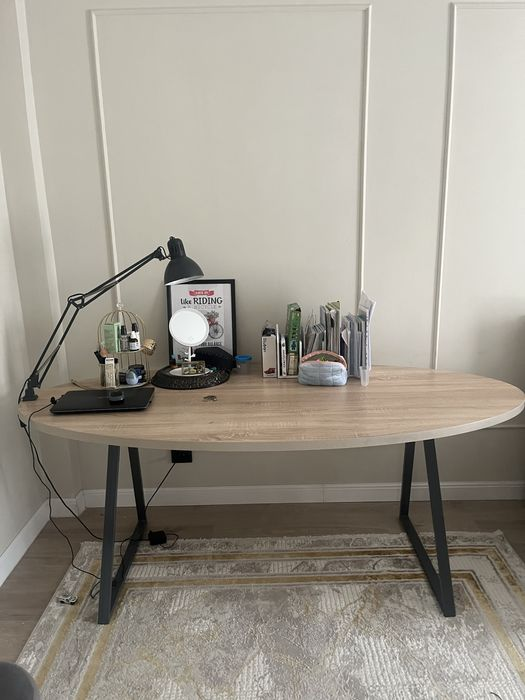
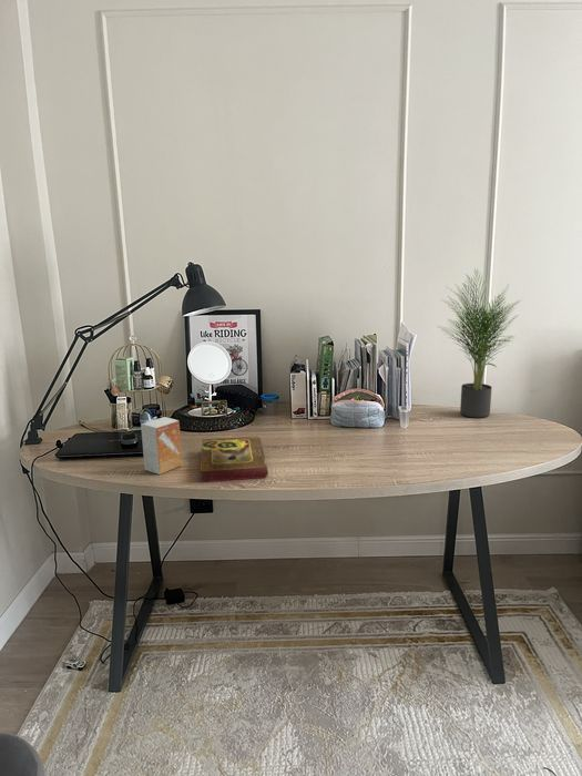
+ small box [140,416,183,476]
+ book [198,436,269,483]
+ potted plant [438,267,522,419]
